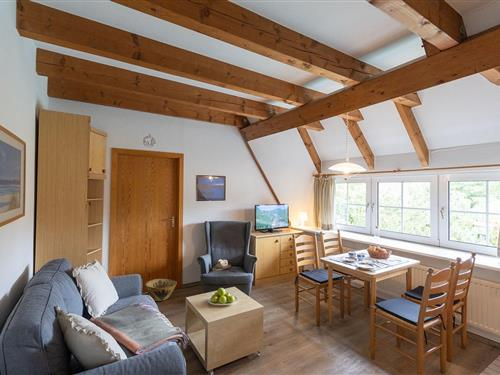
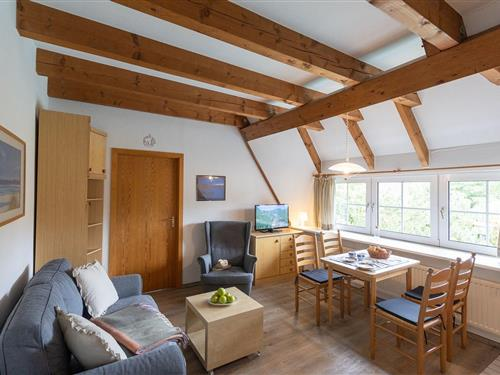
- woven basket [145,278,178,302]
